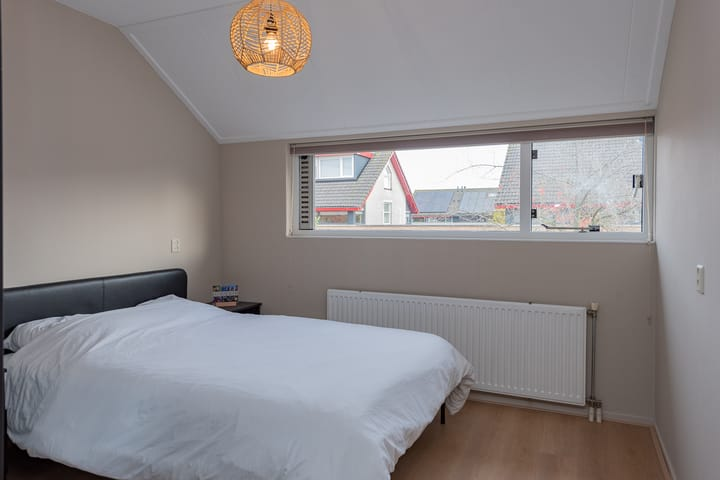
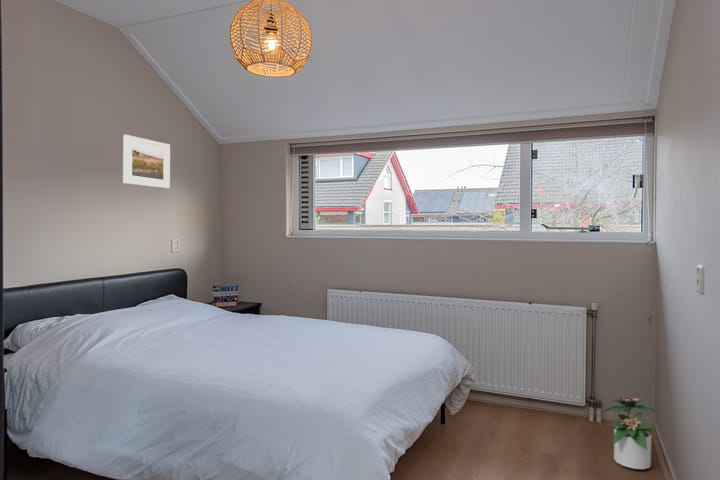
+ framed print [122,134,171,190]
+ potted plant [601,396,659,470]
